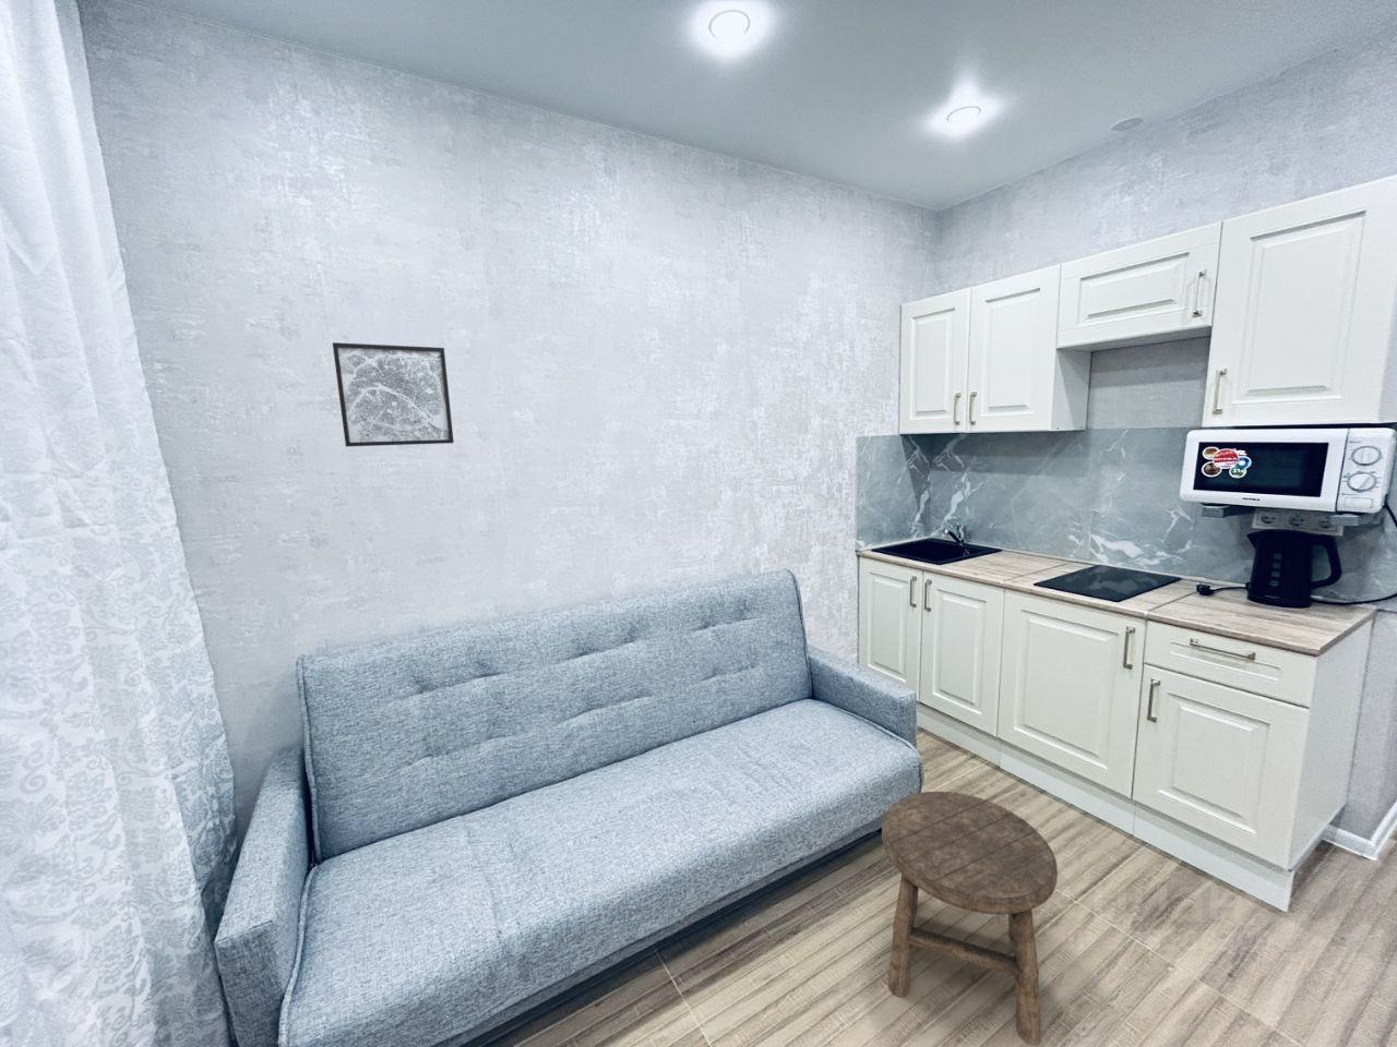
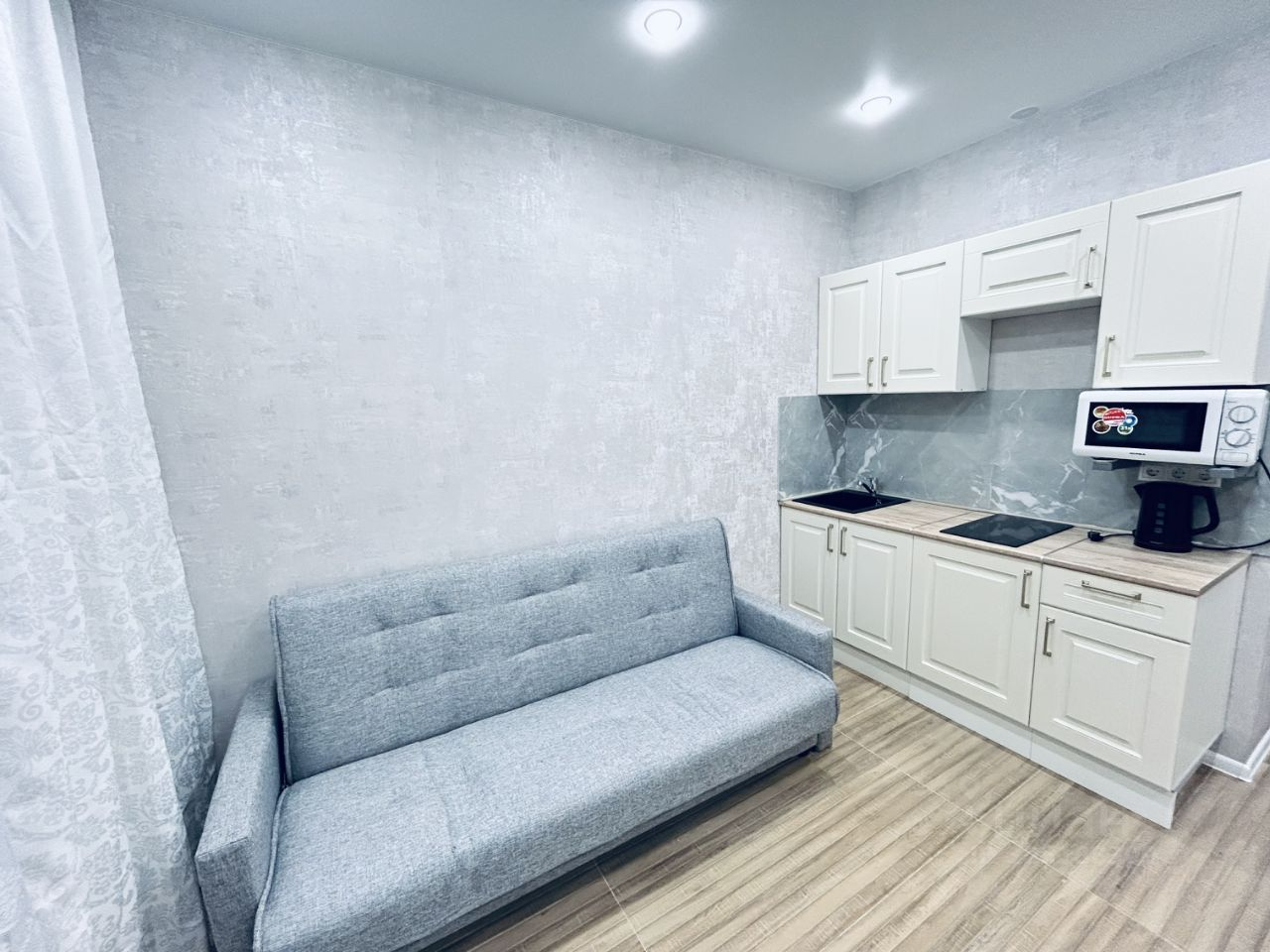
- stool [881,791,1058,1046]
- wall art [332,341,455,448]
